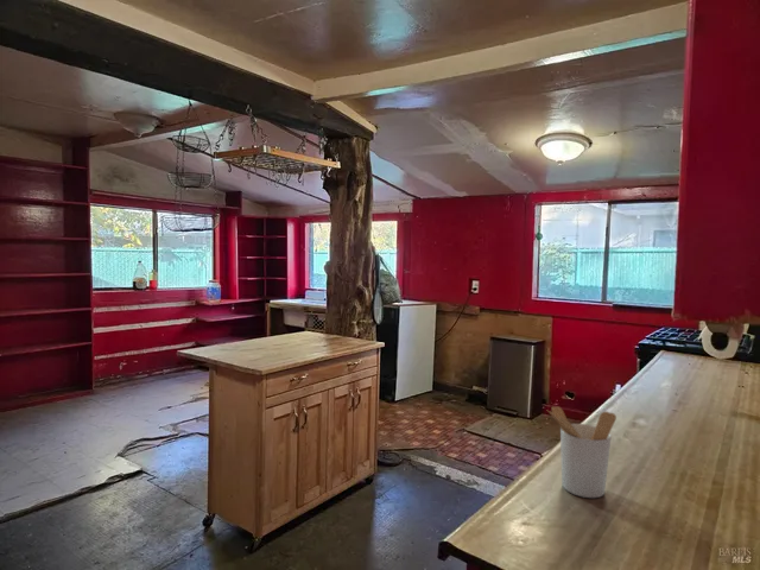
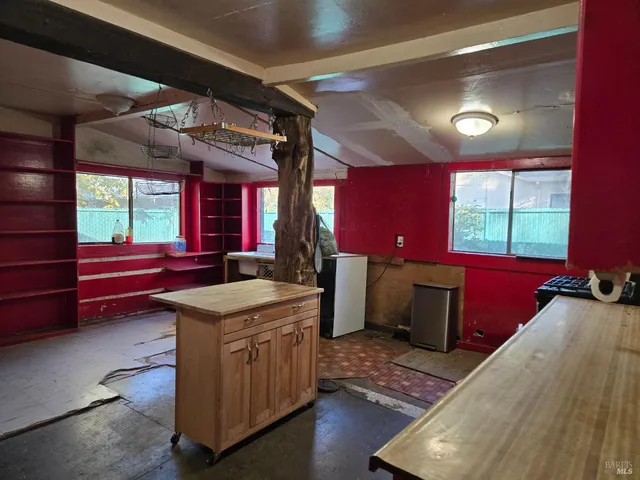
- utensil holder [547,405,618,499]
